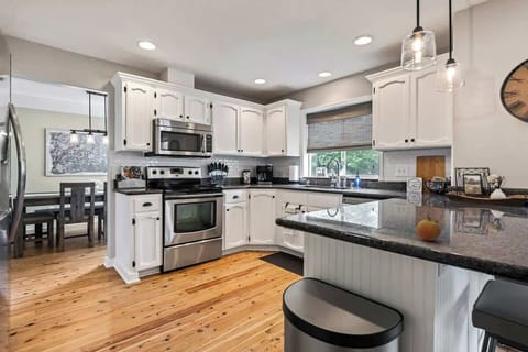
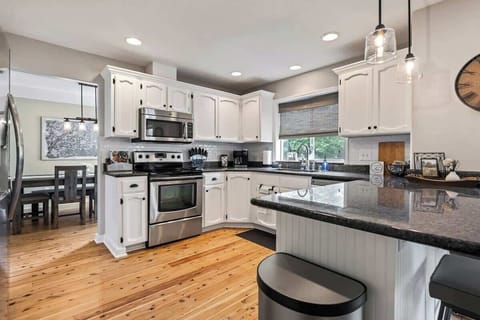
- fruit [416,212,442,242]
